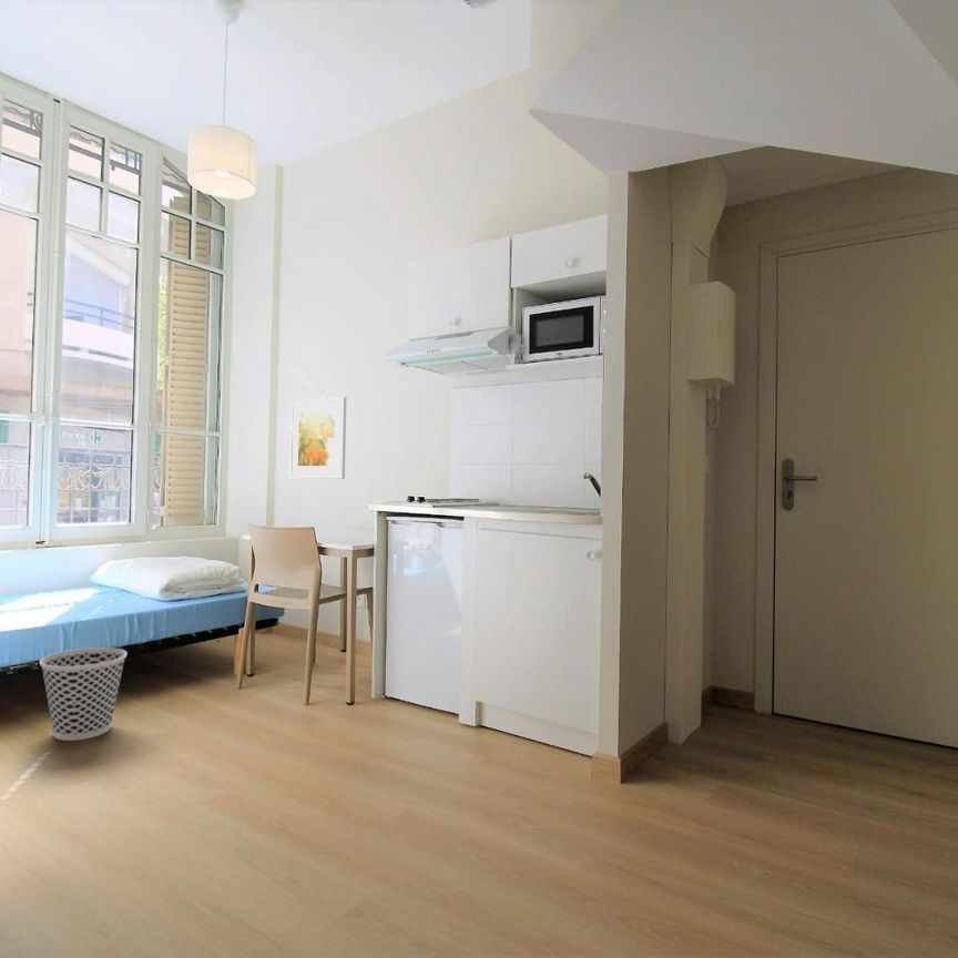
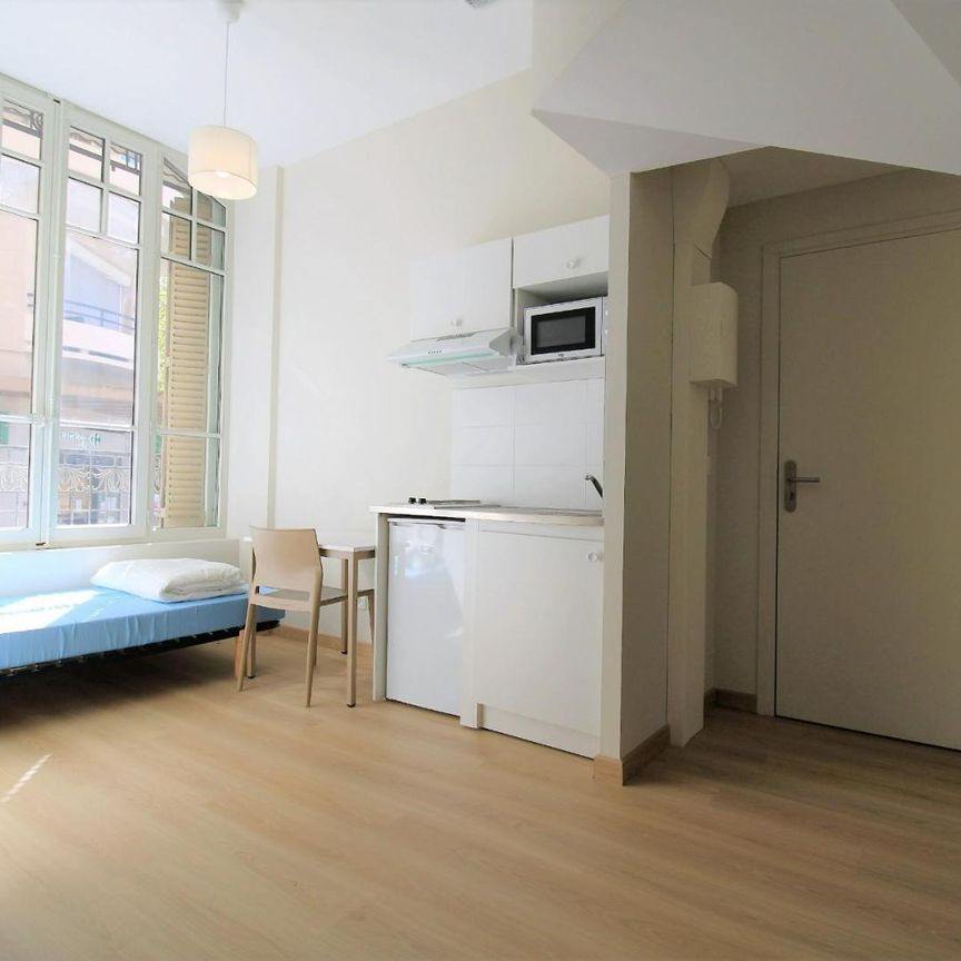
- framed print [288,396,347,480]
- wastebasket [39,646,129,742]
